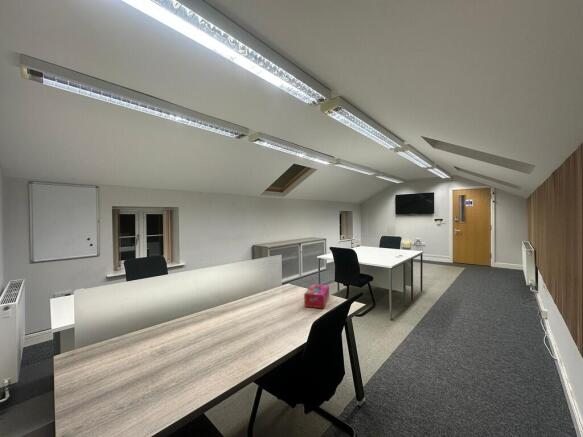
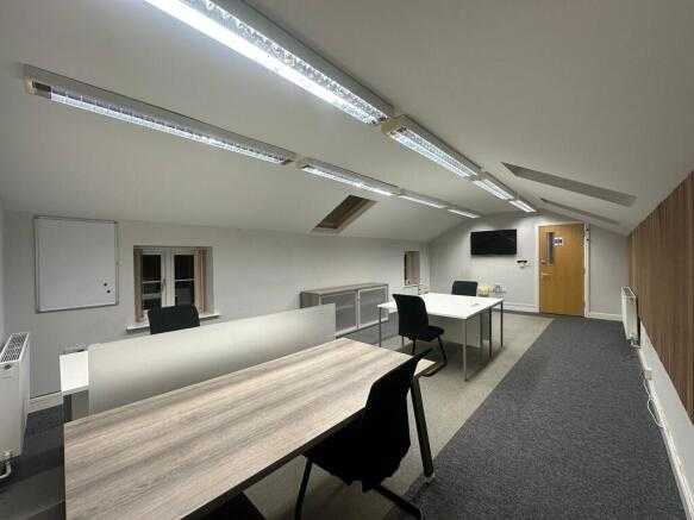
- tissue box [303,283,330,309]
